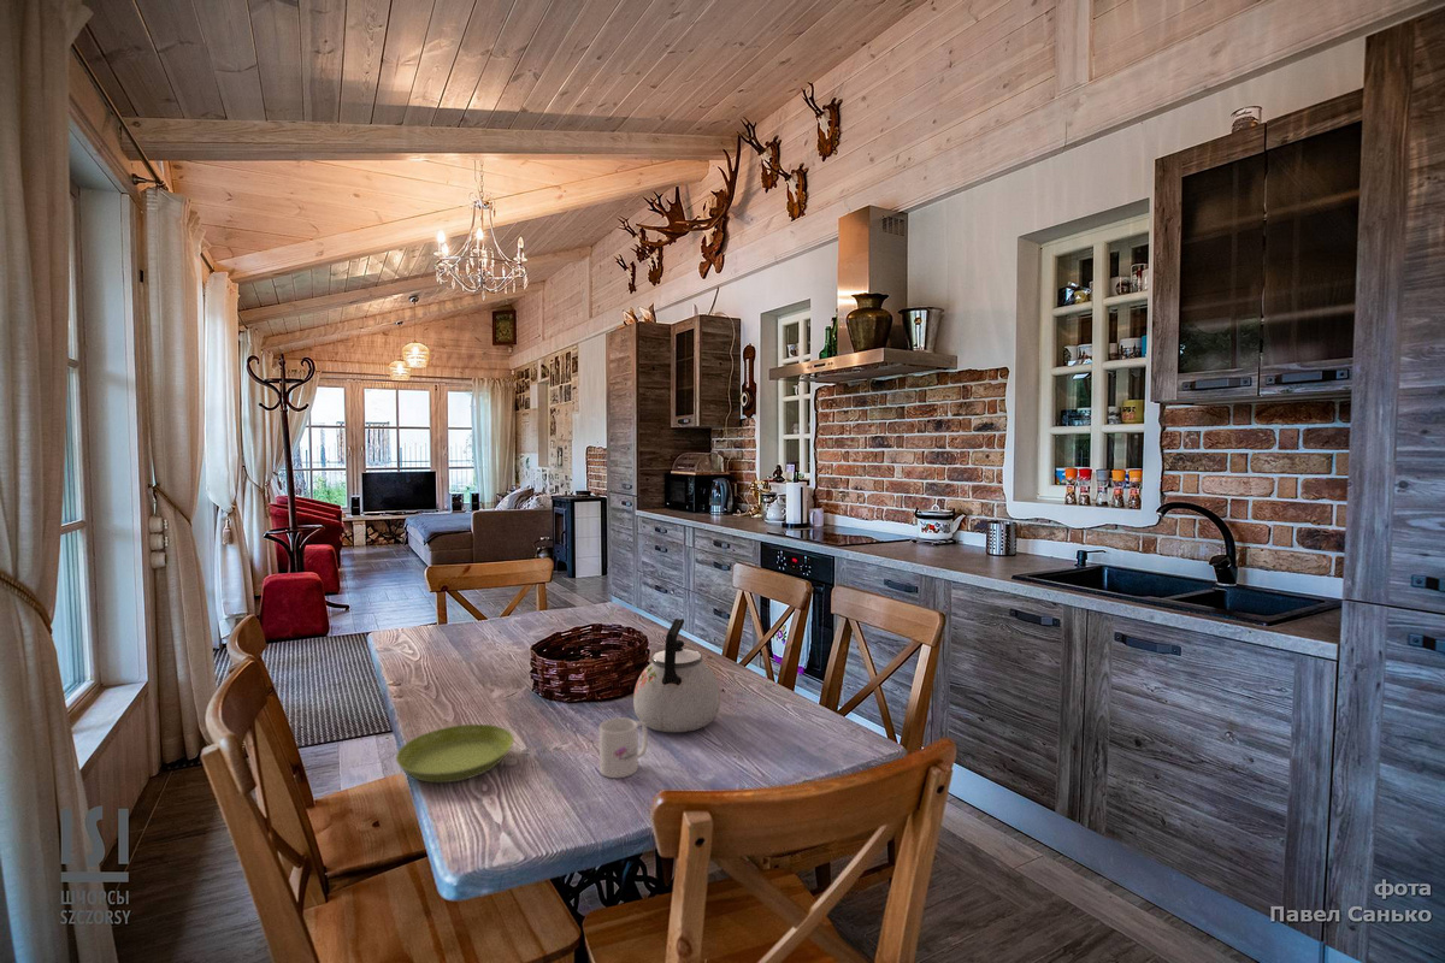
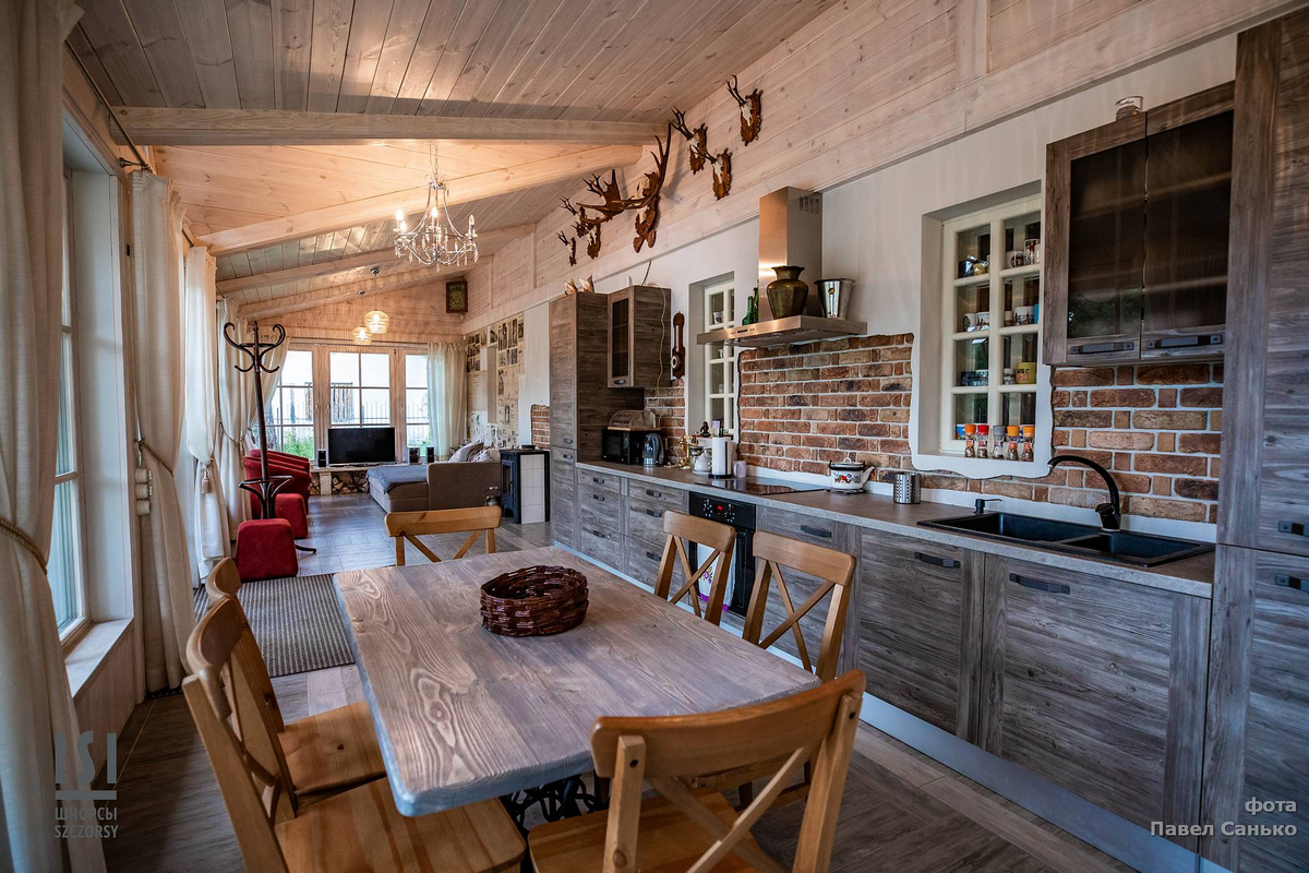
- saucer [395,723,515,784]
- mug [598,716,649,779]
- kettle [632,618,721,733]
